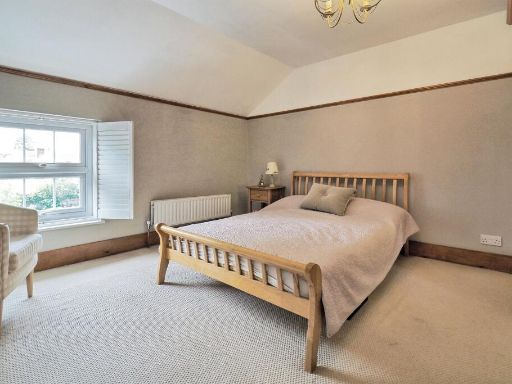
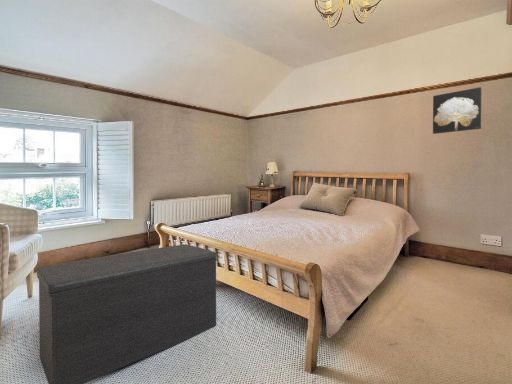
+ wall art [432,86,482,135]
+ bench [36,243,218,384]
